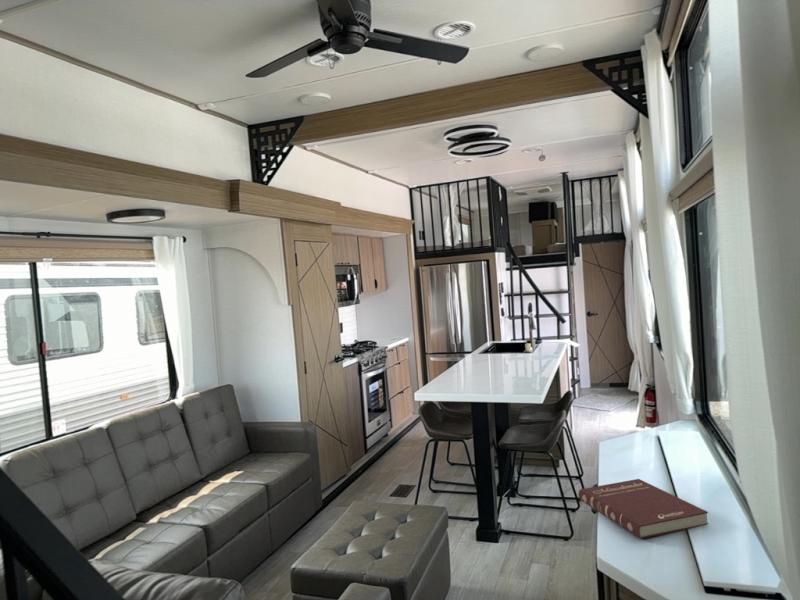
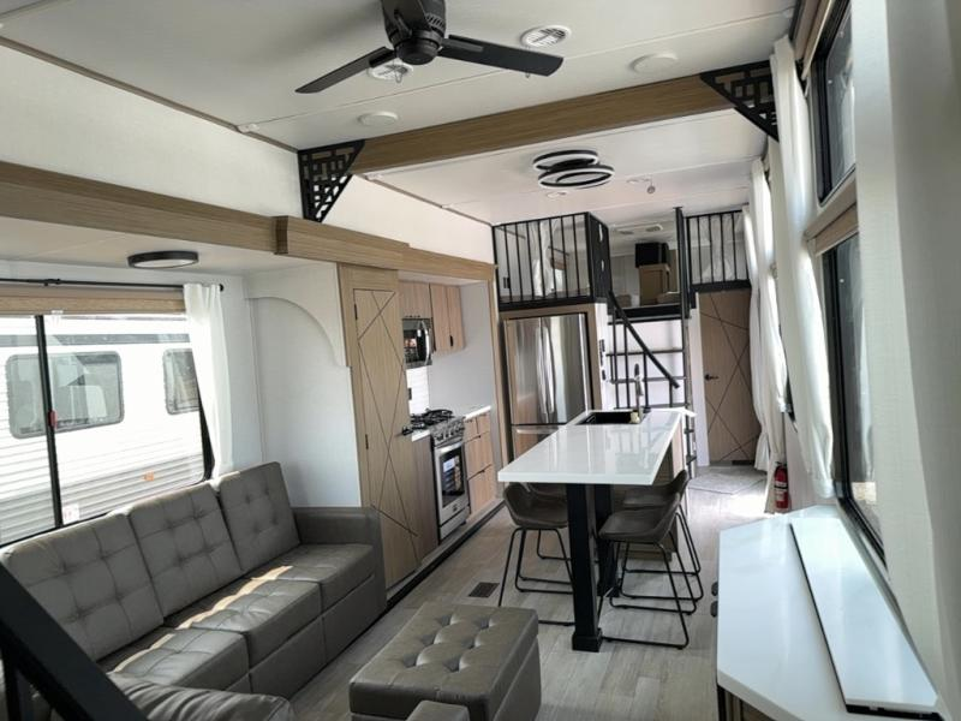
- book [578,478,709,540]
